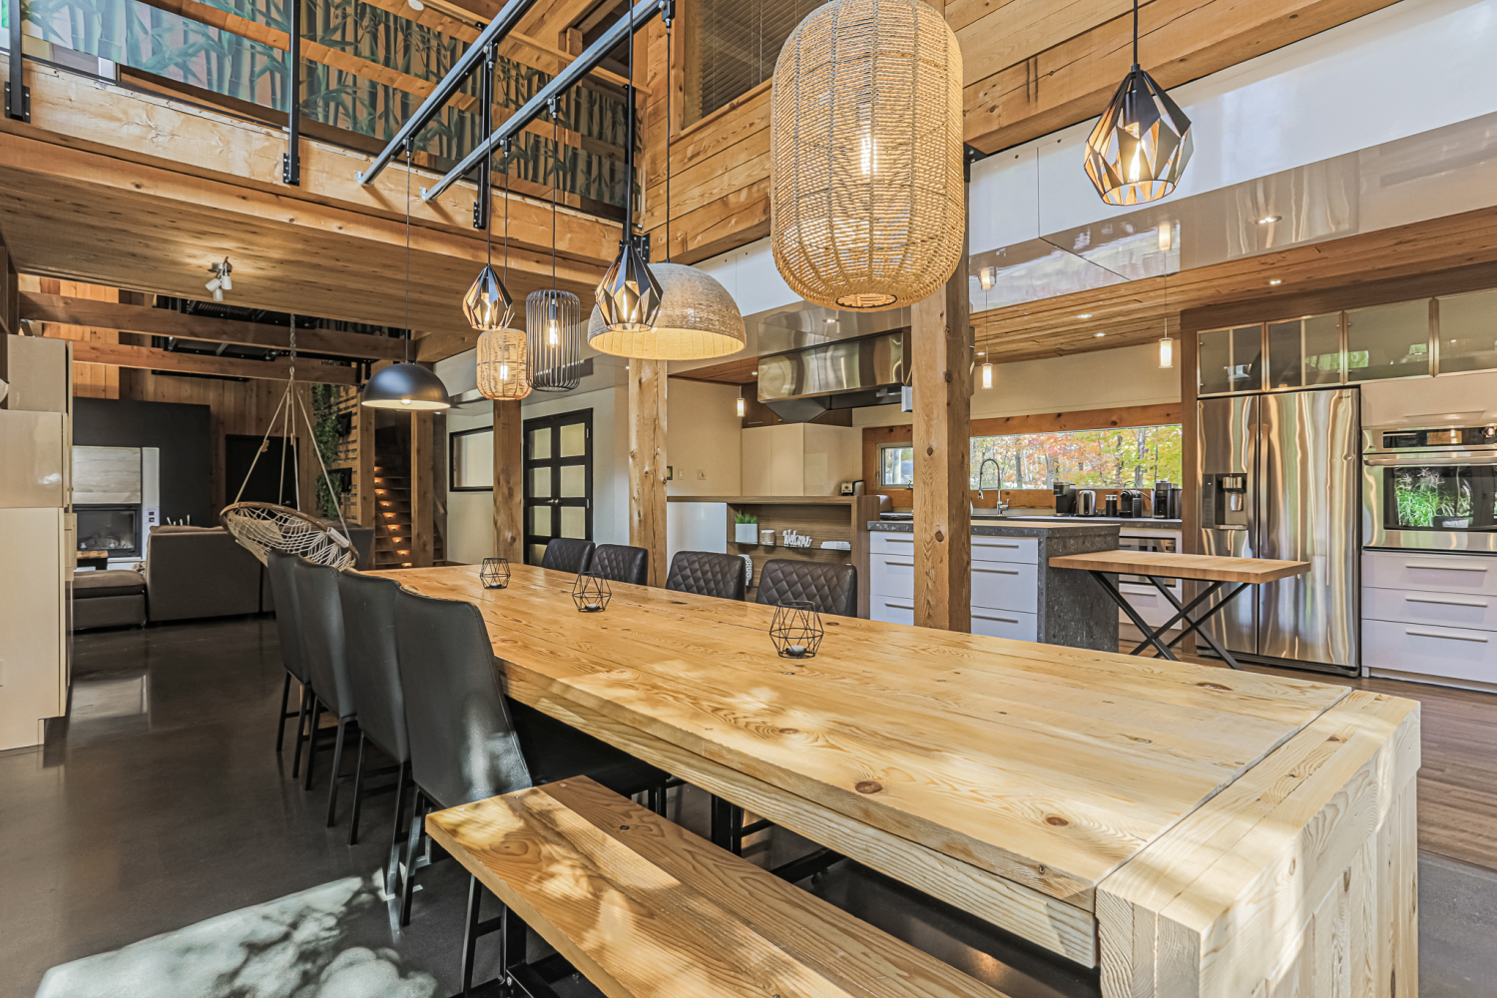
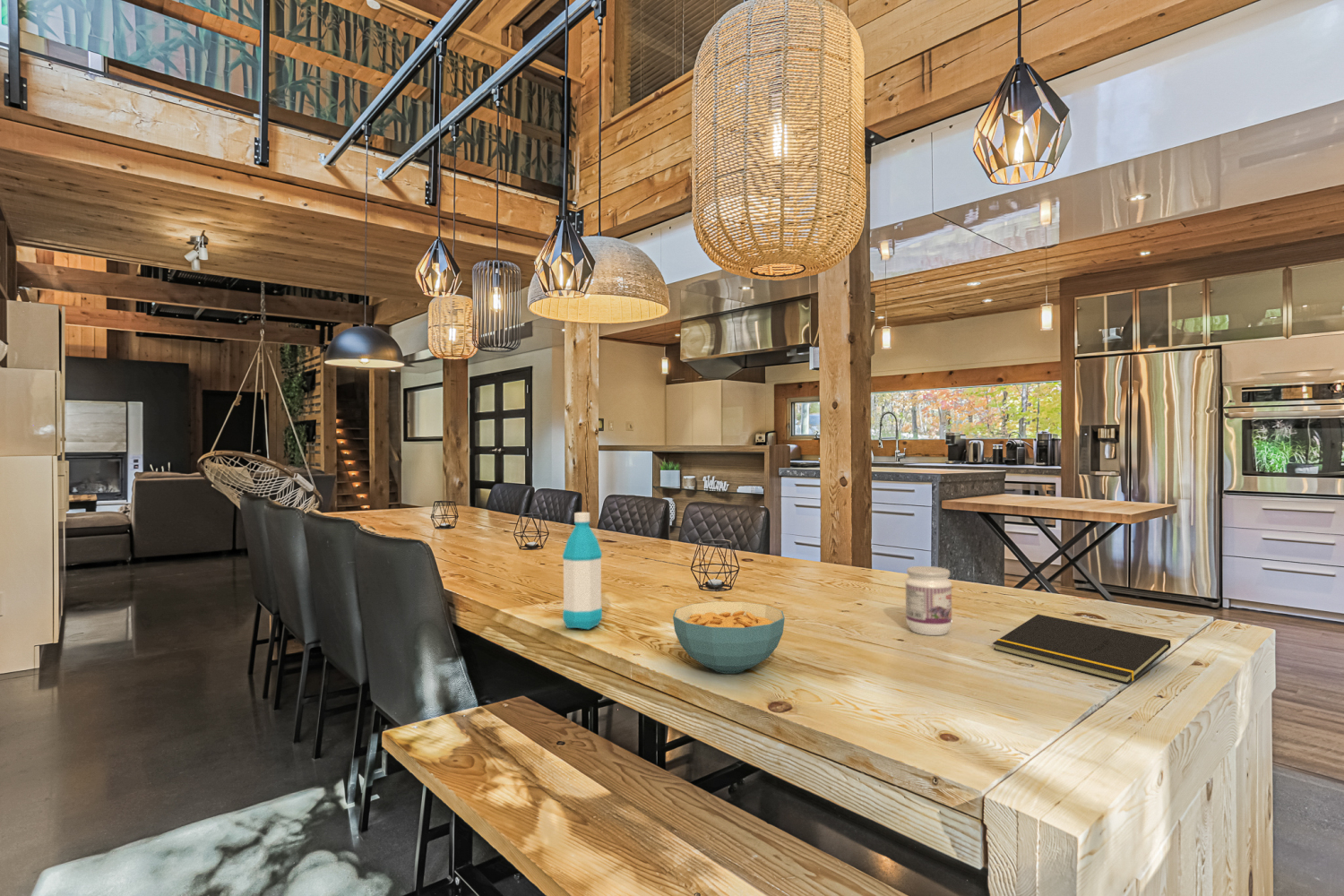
+ notepad [992,614,1172,685]
+ jam [904,565,953,636]
+ cereal bowl [672,600,786,675]
+ water bottle [562,512,603,631]
